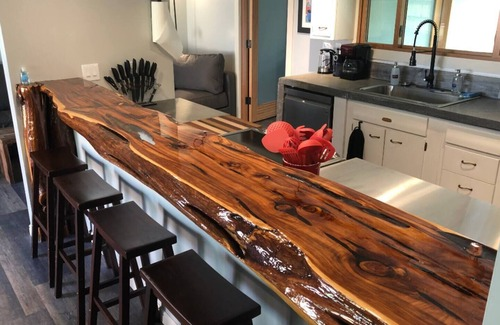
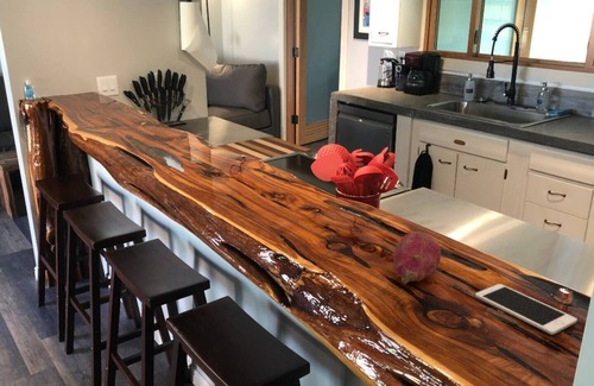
+ cell phone [474,283,579,336]
+ fruit [392,230,442,285]
